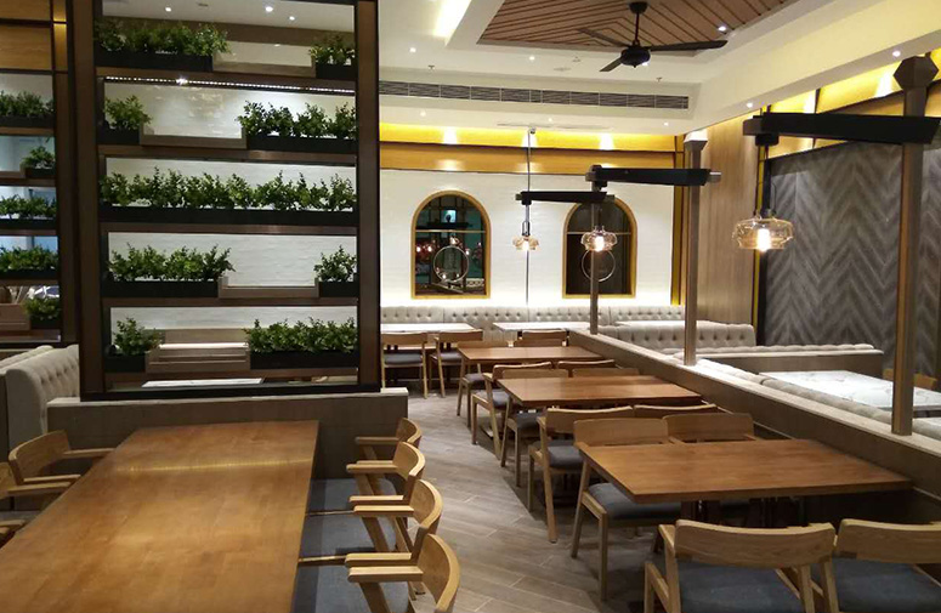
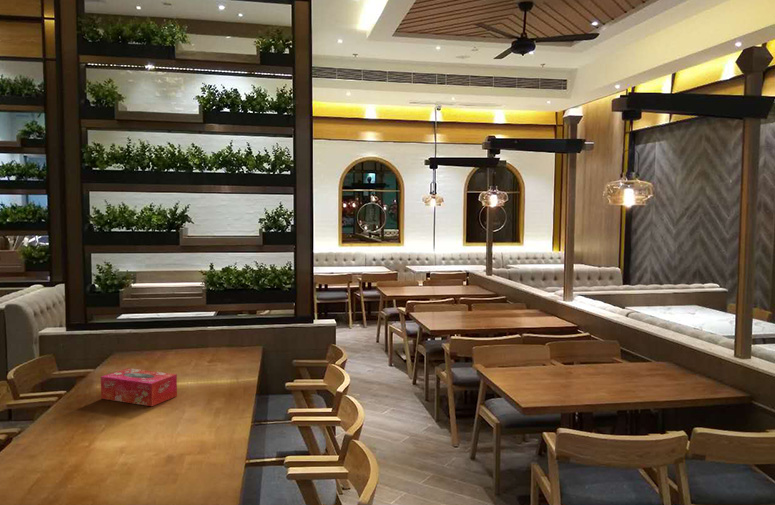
+ tissue box [100,367,178,407]
